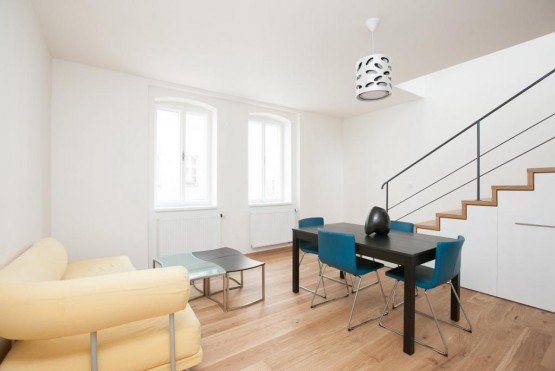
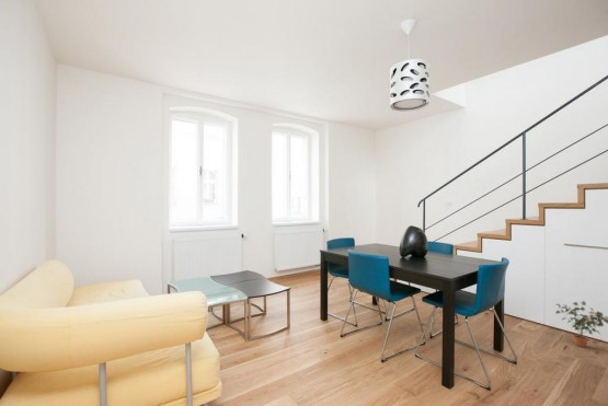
+ potted plant [554,300,608,348]
